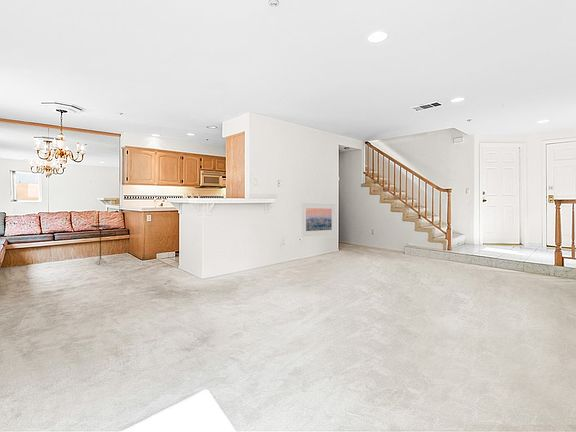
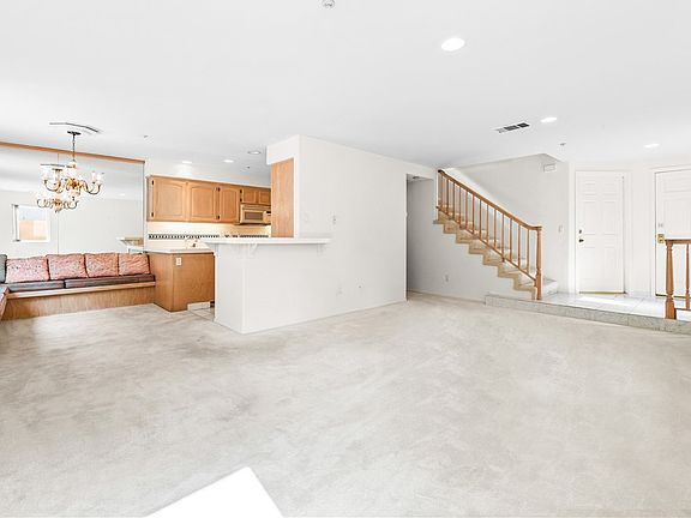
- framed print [301,202,336,237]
- side table [90,224,111,265]
